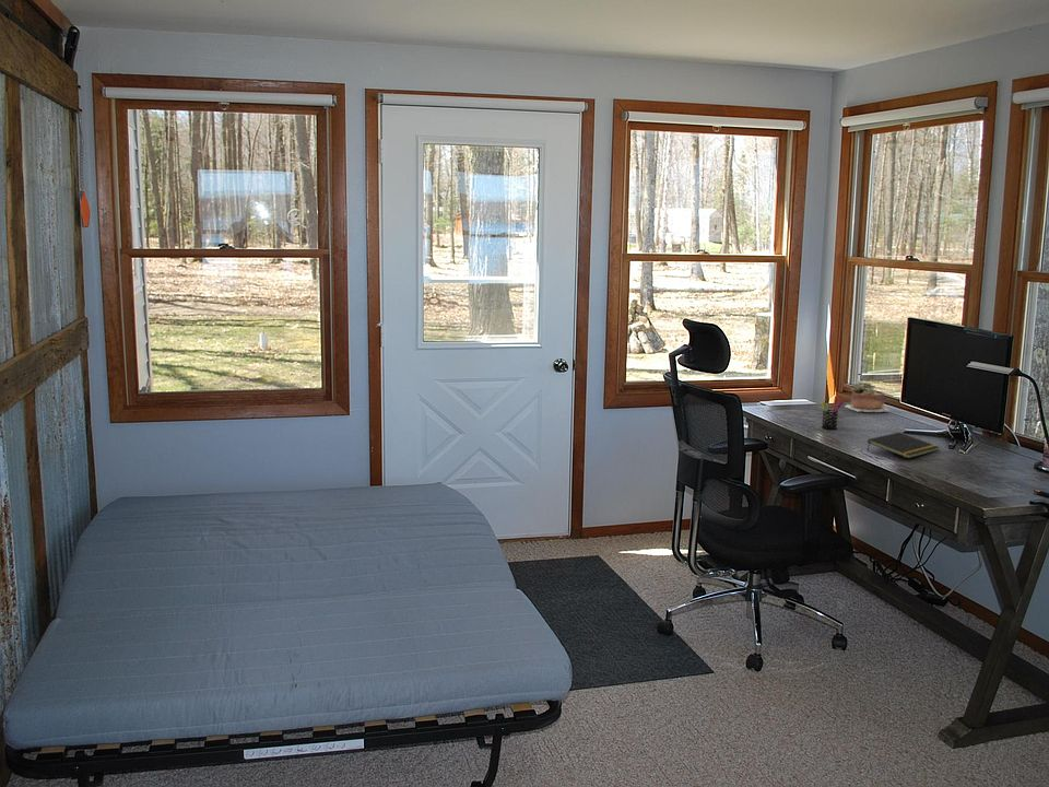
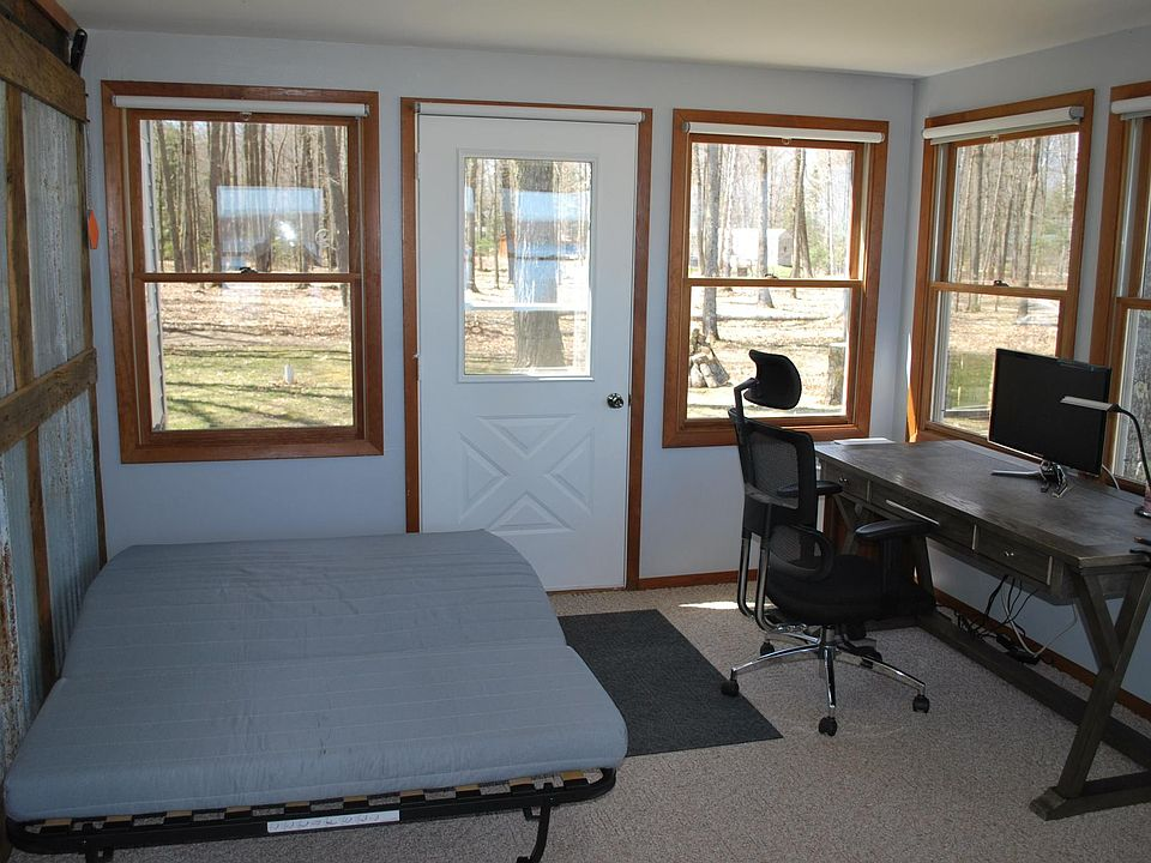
- succulent plant [845,379,891,413]
- pen holder [821,397,844,431]
- notepad [865,432,940,459]
